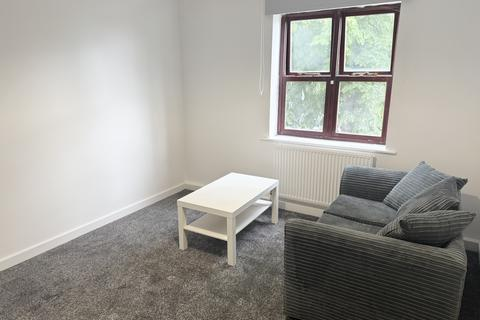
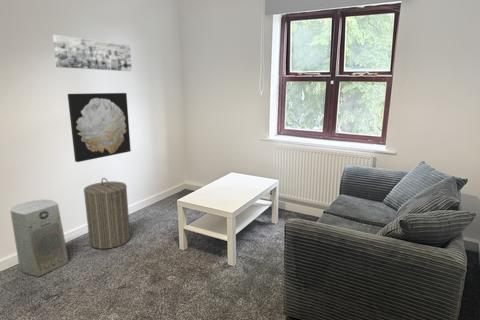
+ wall art [52,34,133,72]
+ wall art [67,92,132,163]
+ laundry hamper [83,177,131,250]
+ fan [9,199,70,278]
